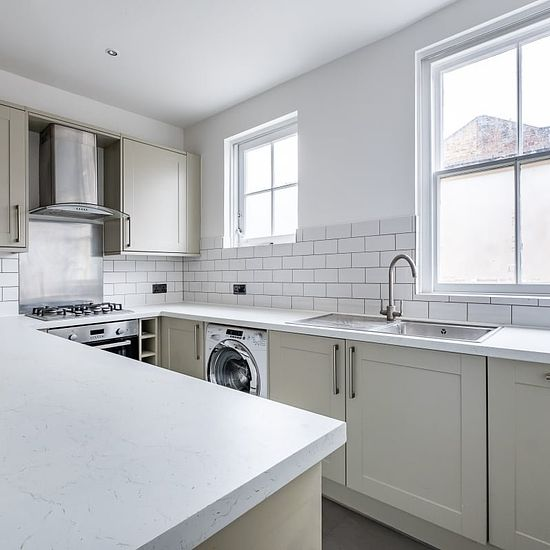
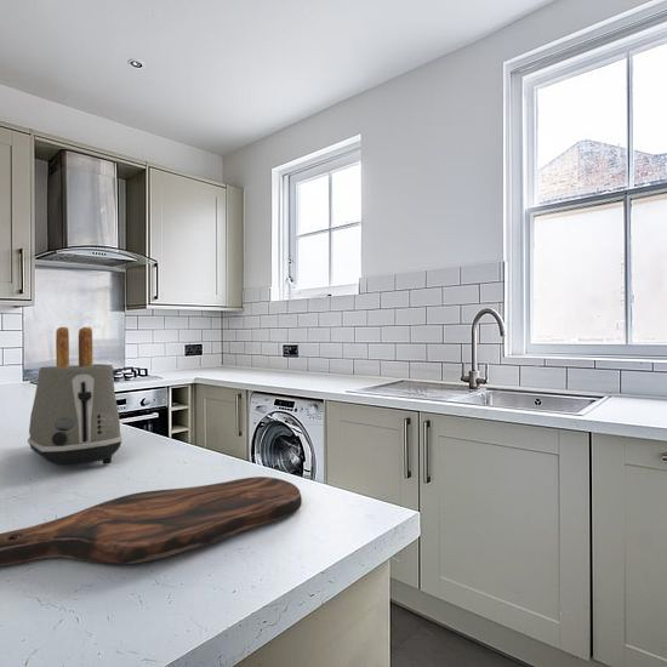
+ toaster [27,326,124,467]
+ cutting board [0,475,303,568]
